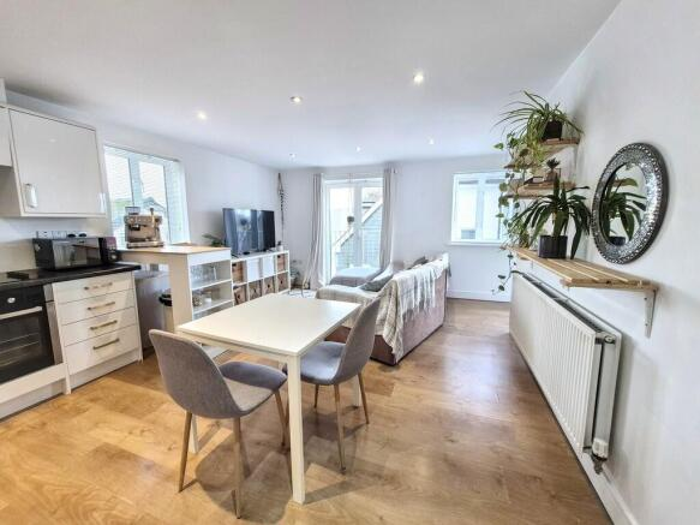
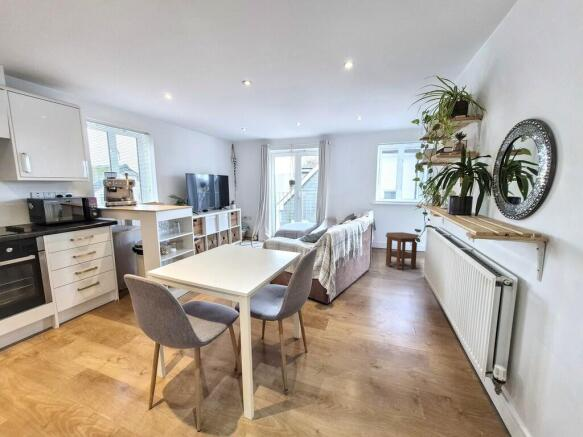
+ side table [385,231,420,271]
